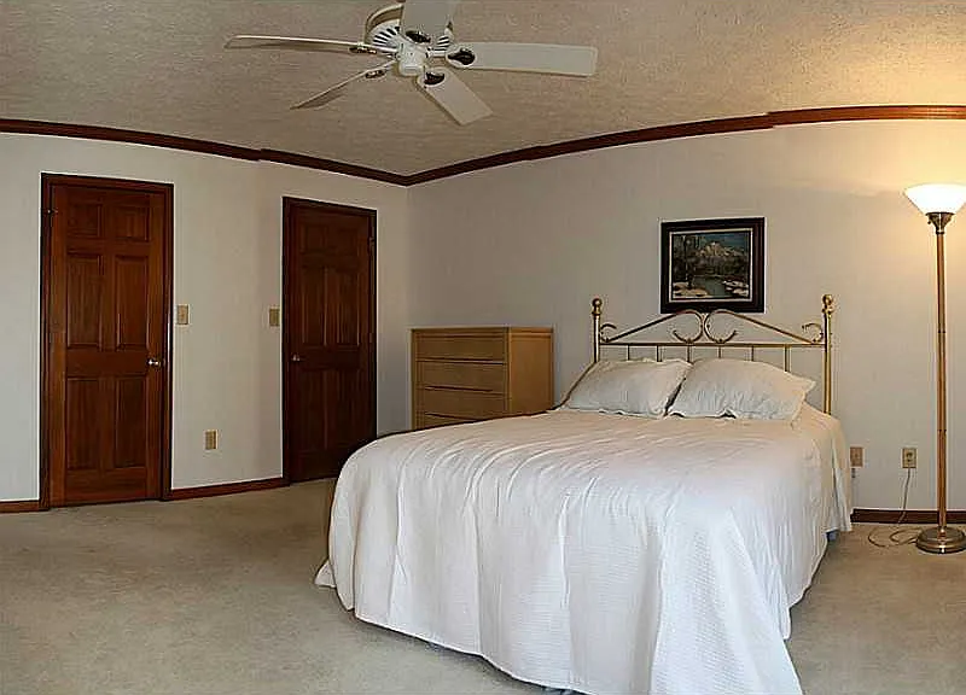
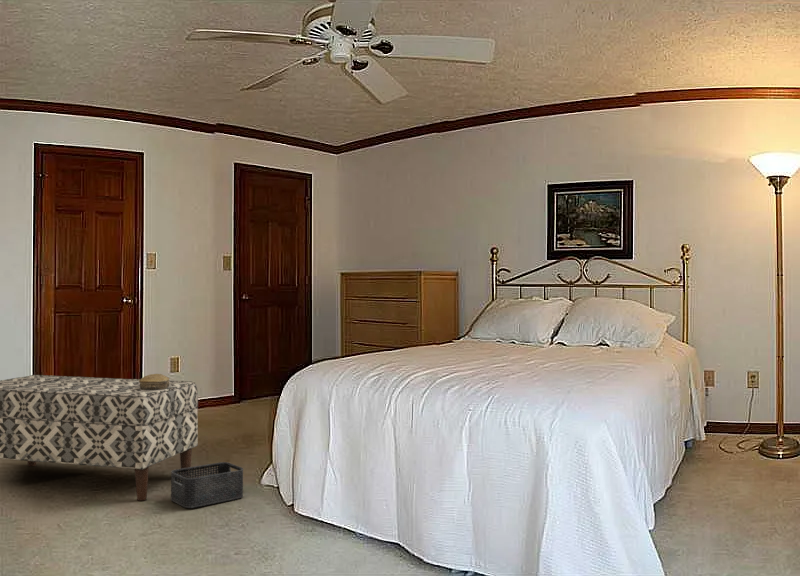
+ bench [0,374,199,502]
+ decorative box [139,373,170,390]
+ storage bin [170,461,244,509]
